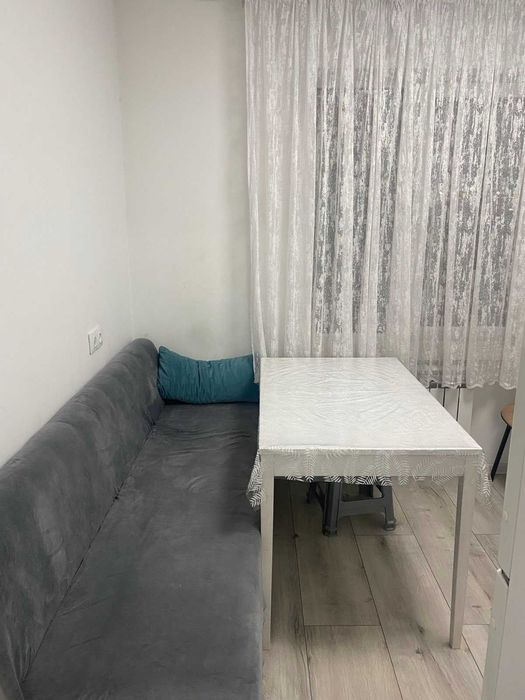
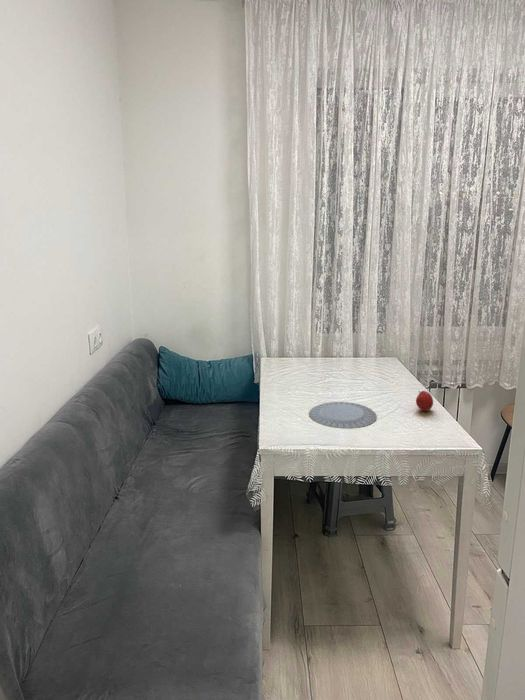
+ chinaware [308,401,378,430]
+ fruit [415,390,434,412]
